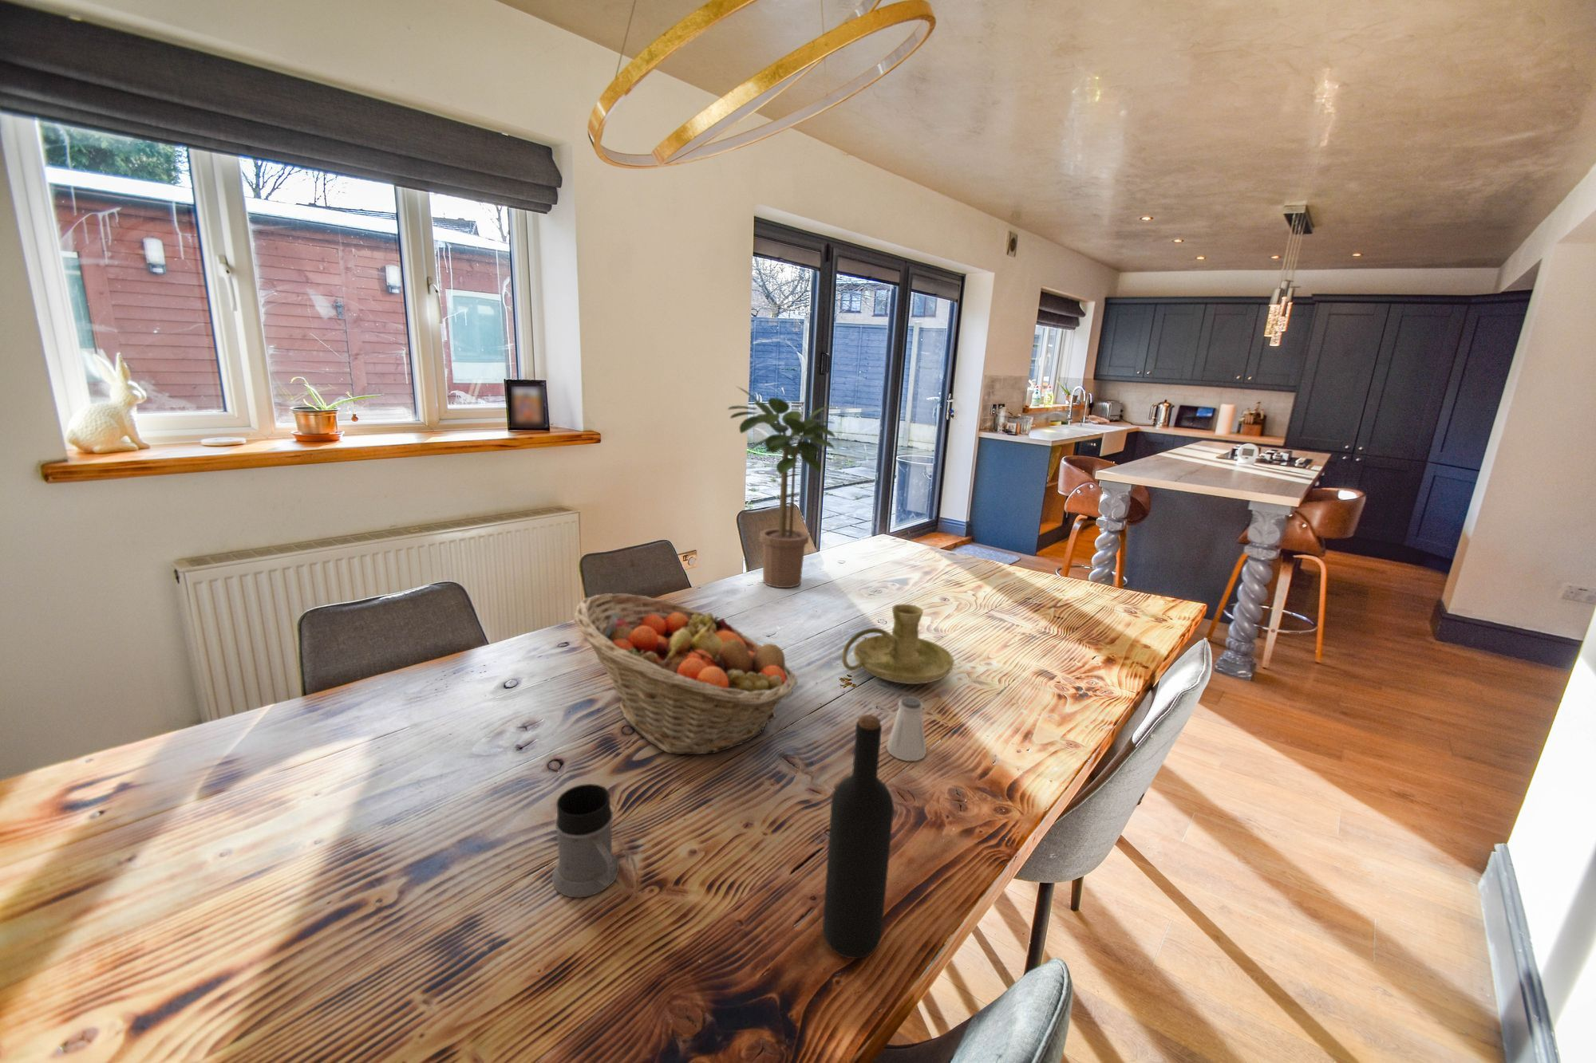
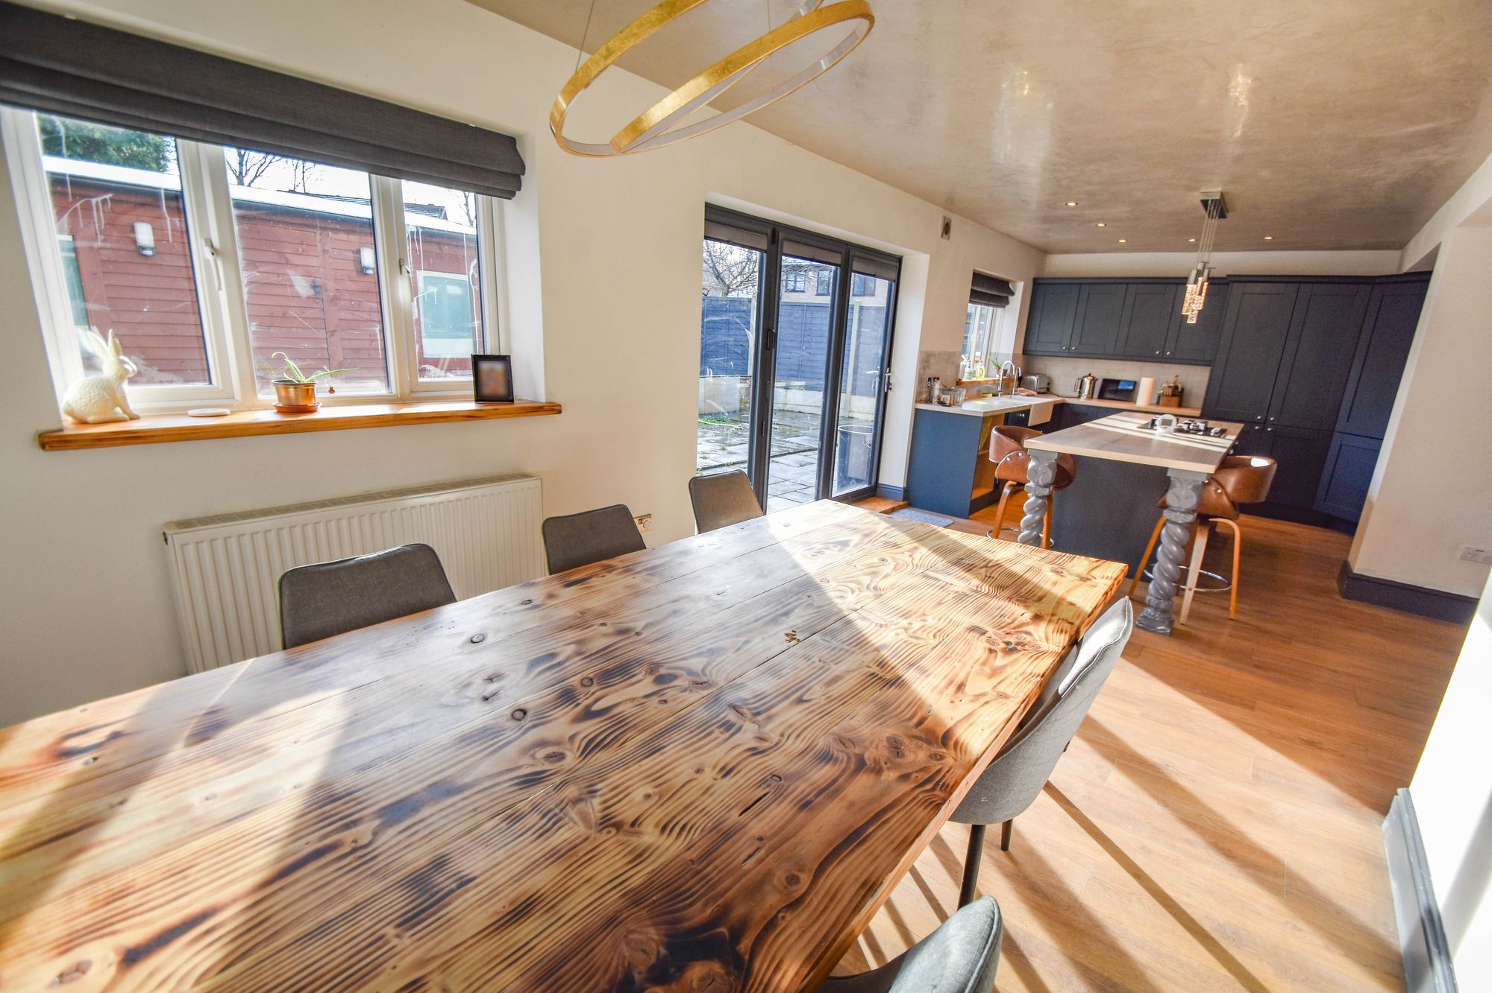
- candle holder [841,603,954,685]
- potted plant [727,386,837,588]
- mug [552,783,621,899]
- fruit basket [573,592,799,756]
- wine bottle [822,714,896,960]
- saltshaker [885,695,927,762]
